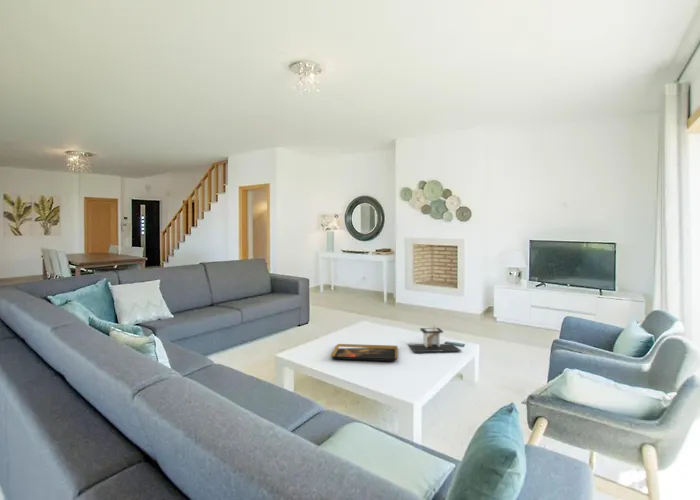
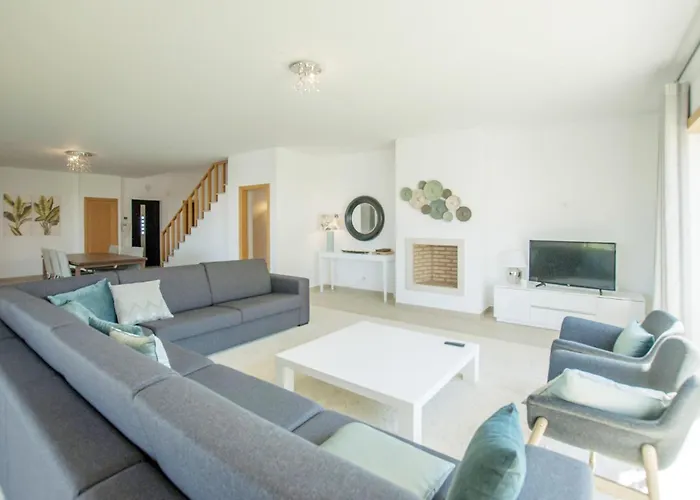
- architectural model [407,324,463,353]
- decorative tray [330,343,399,362]
